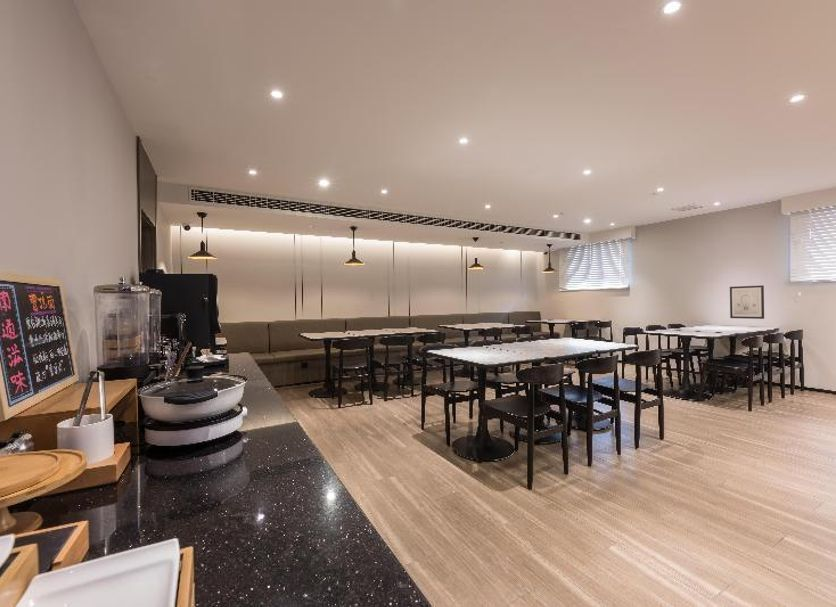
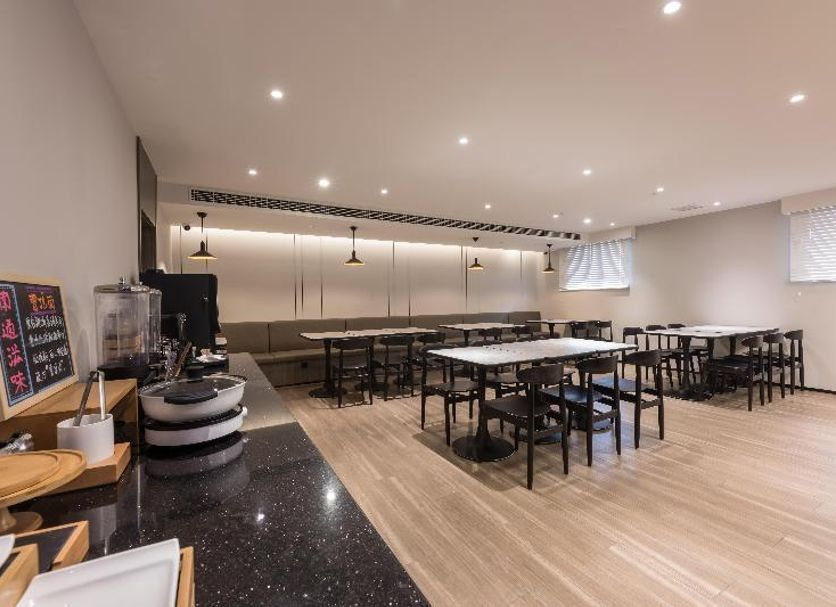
- wall art [729,284,765,320]
